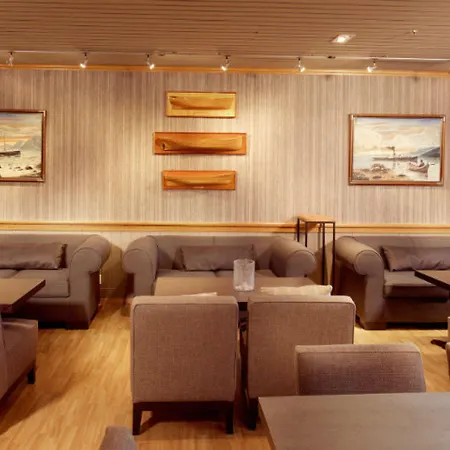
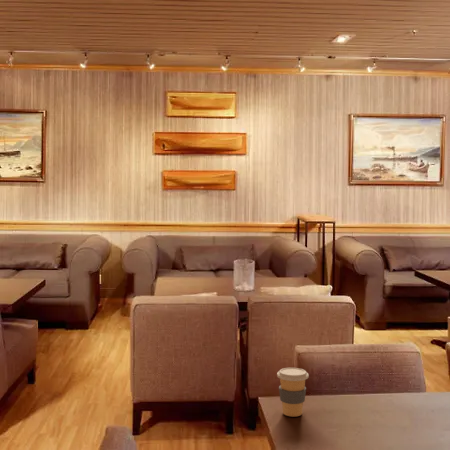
+ coffee cup [276,367,310,417]
